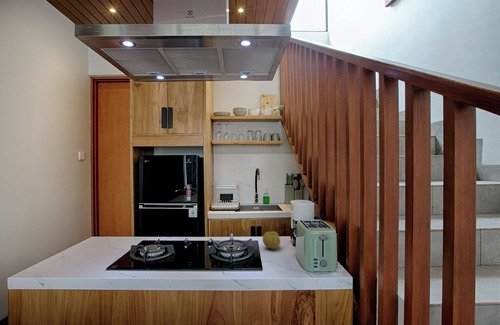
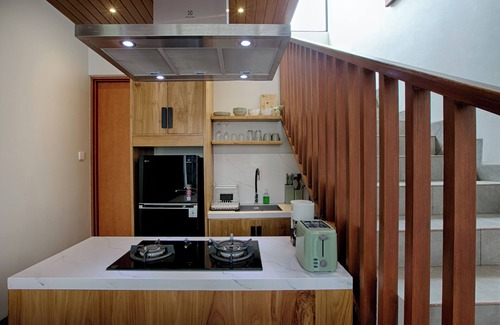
- fruit [262,230,281,250]
